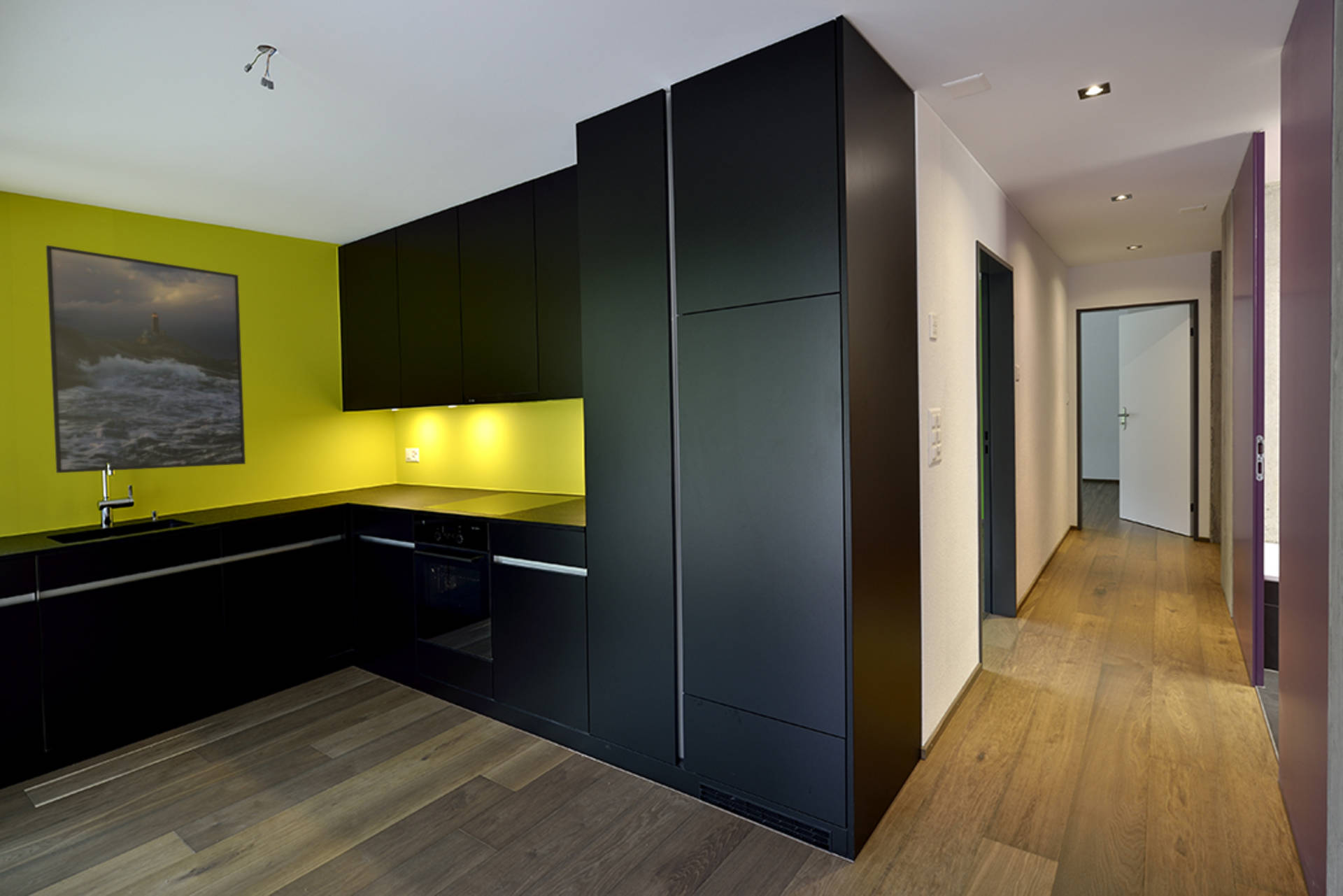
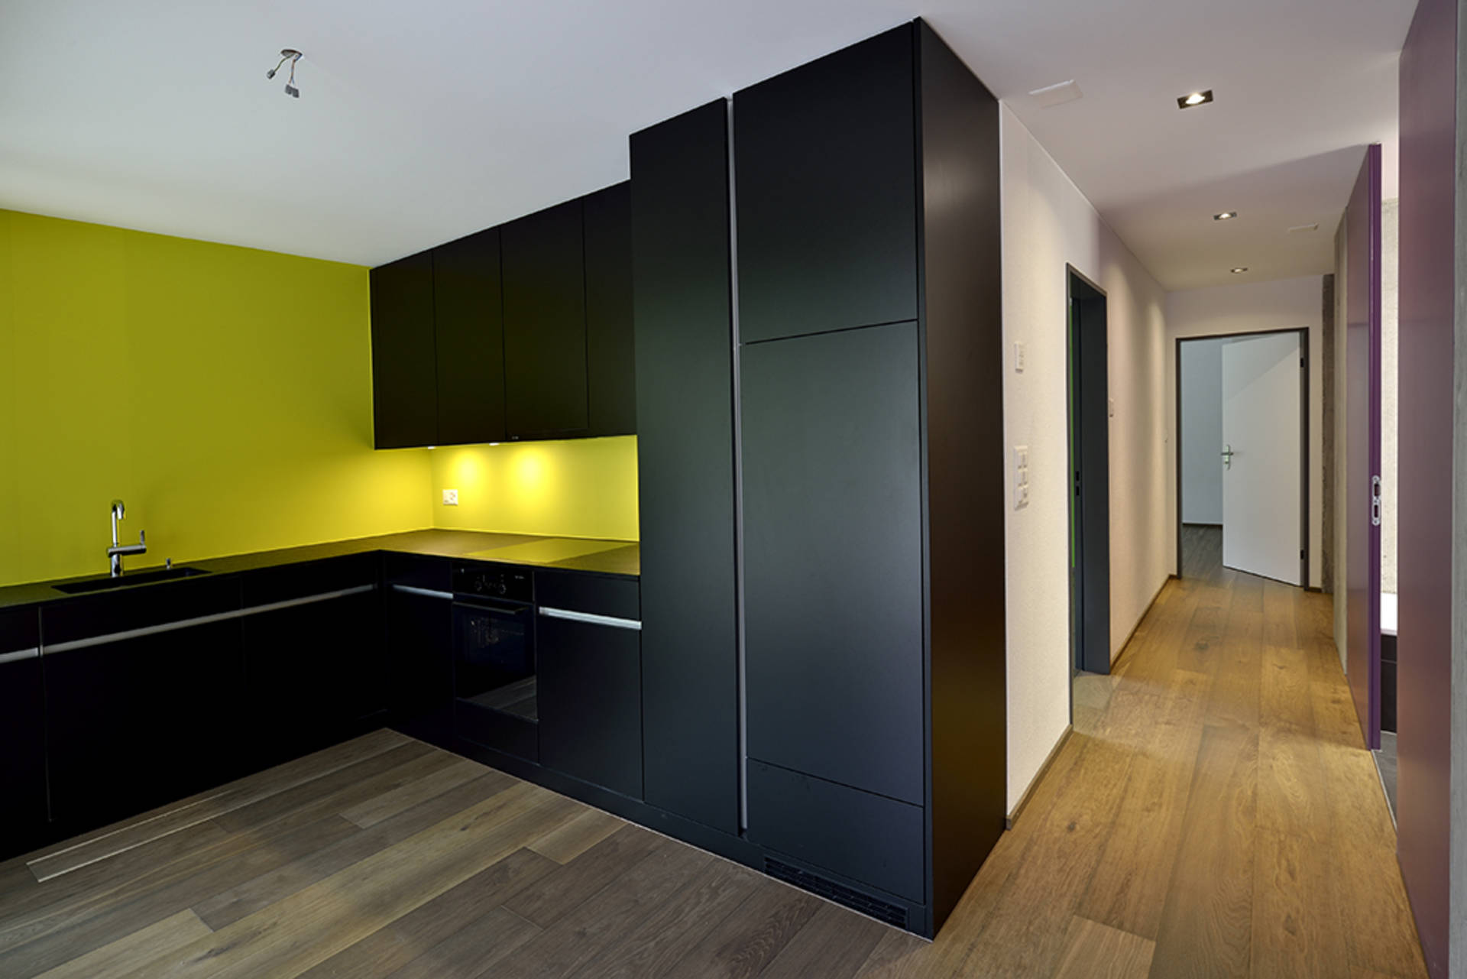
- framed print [45,245,246,474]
